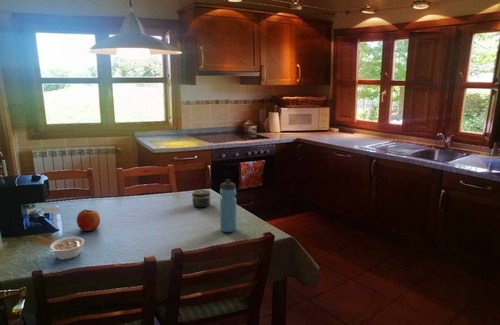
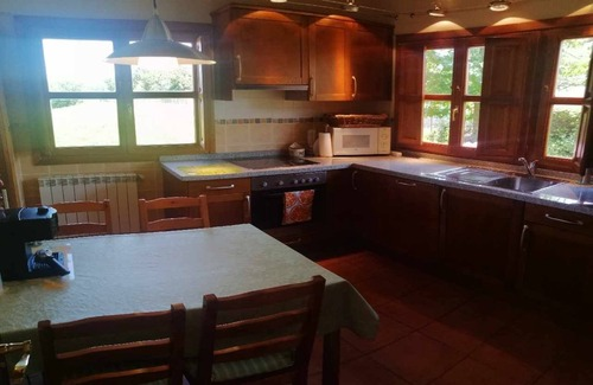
- water bottle [219,178,237,233]
- jar [191,189,211,208]
- legume [48,236,85,261]
- fruit [76,208,101,232]
